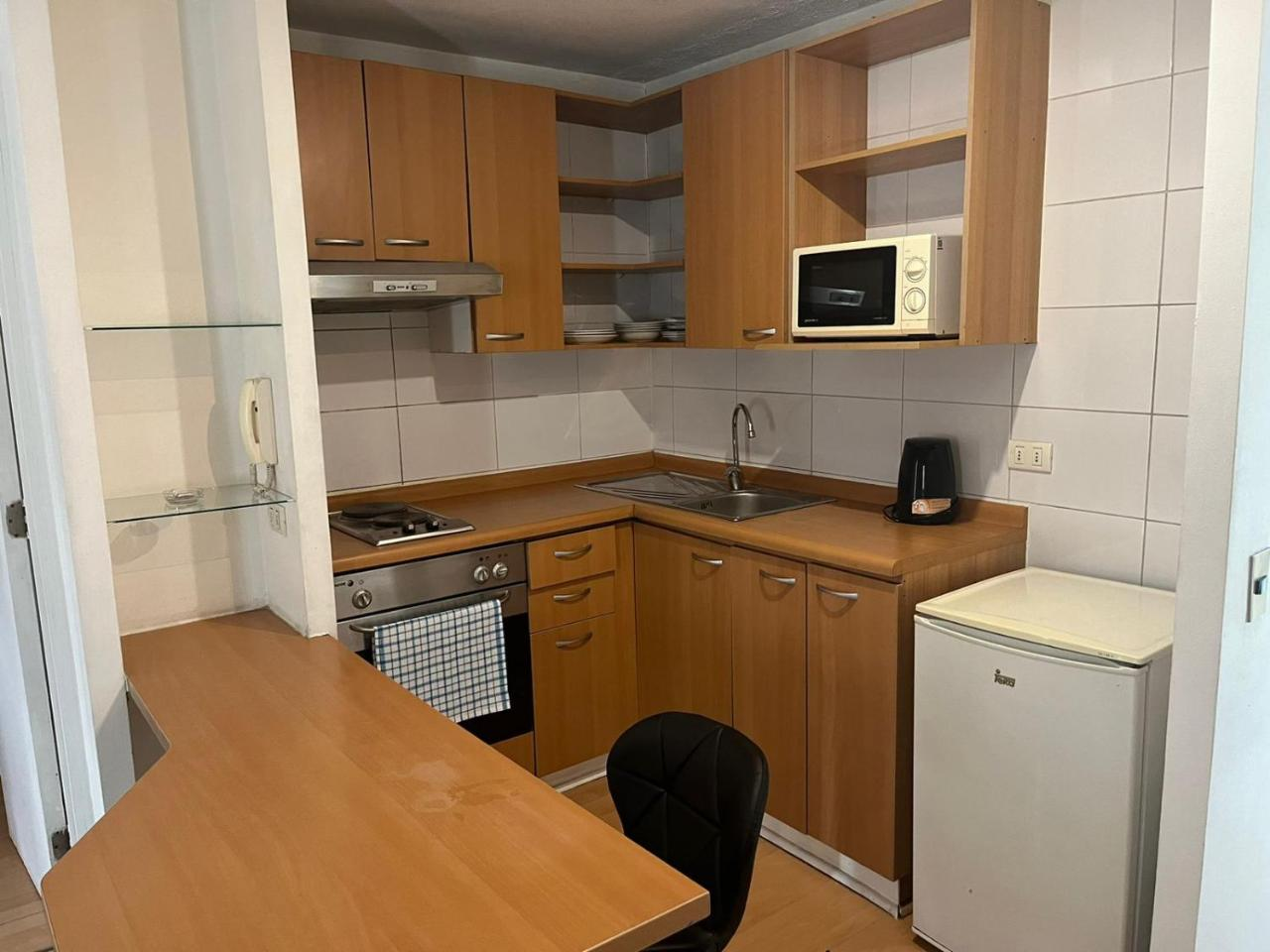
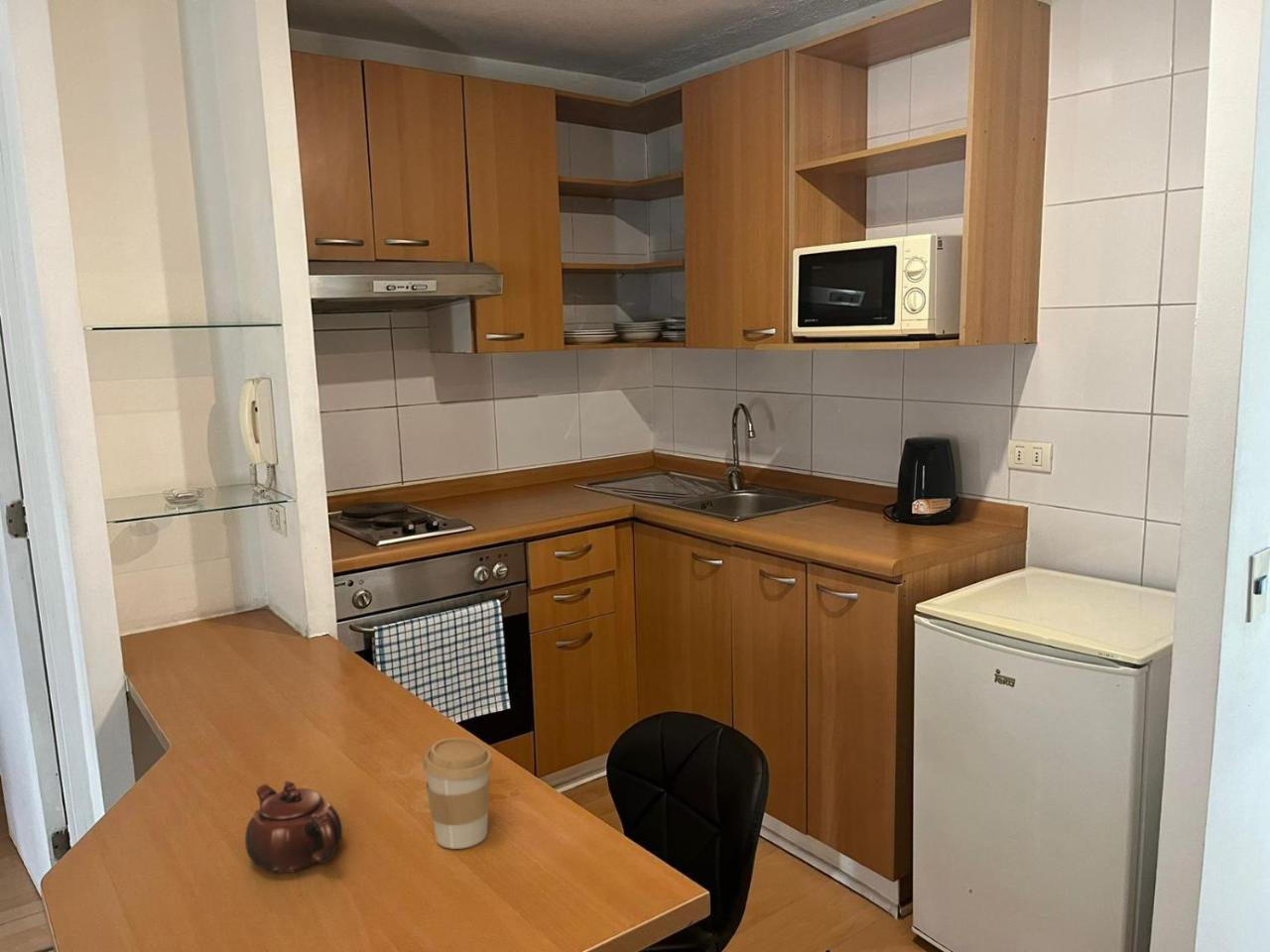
+ teapot [244,779,343,874]
+ coffee cup [422,737,493,850]
